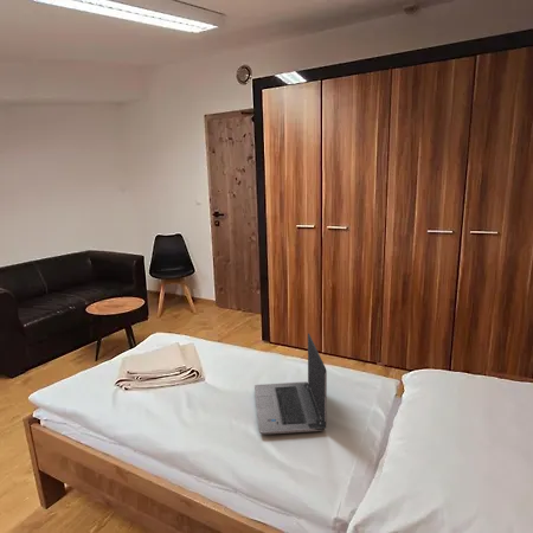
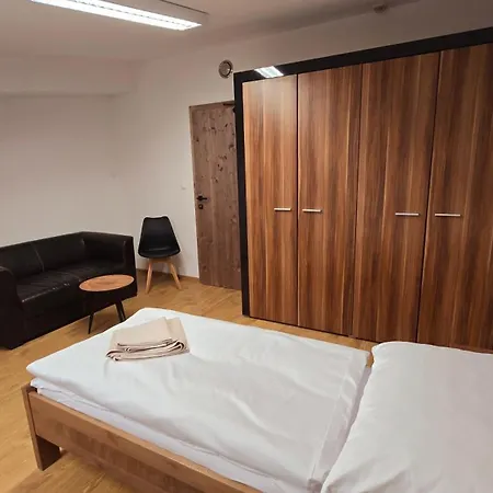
- laptop computer [253,333,328,436]
